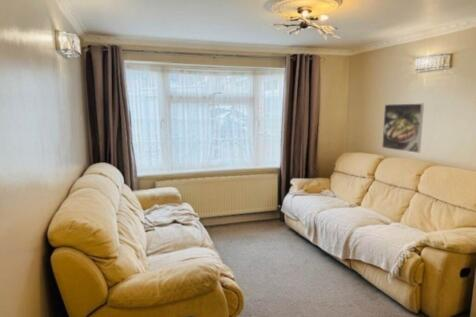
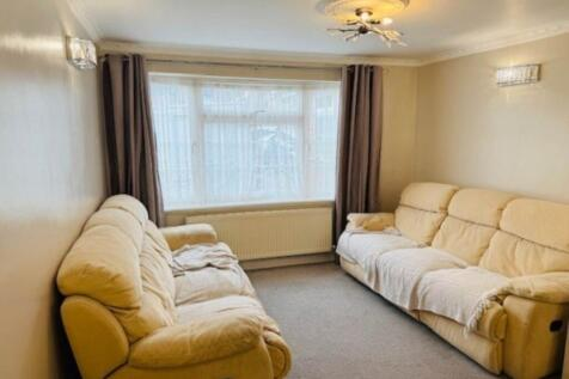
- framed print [381,103,425,154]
